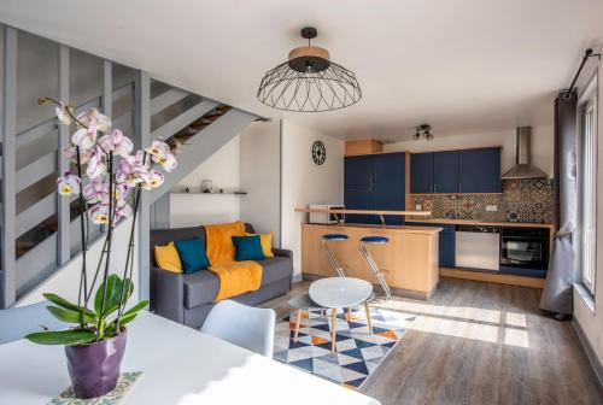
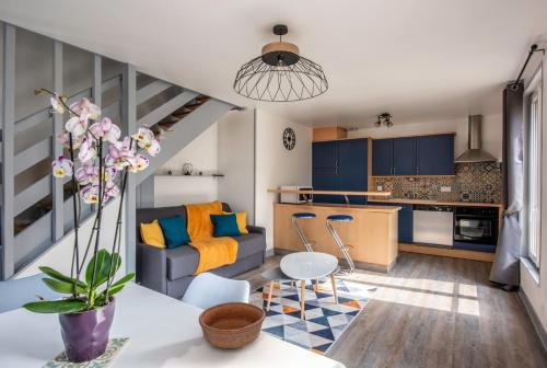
+ bowl [198,301,267,349]
